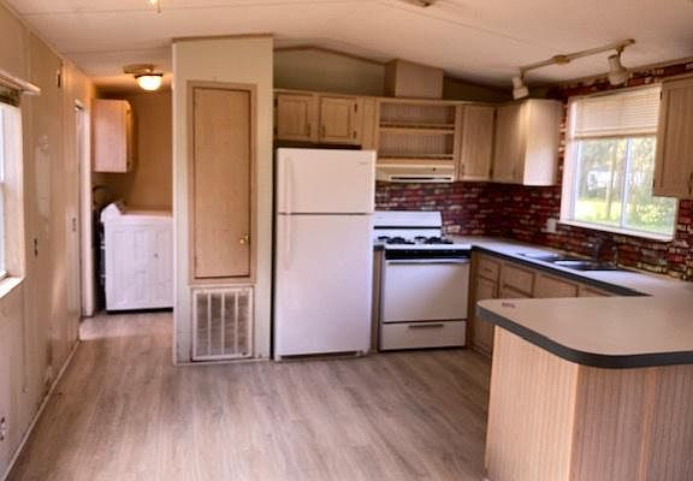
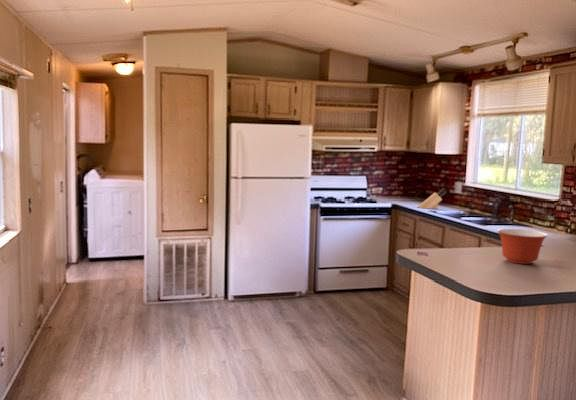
+ knife block [417,187,447,210]
+ mixing bowl [496,228,549,265]
